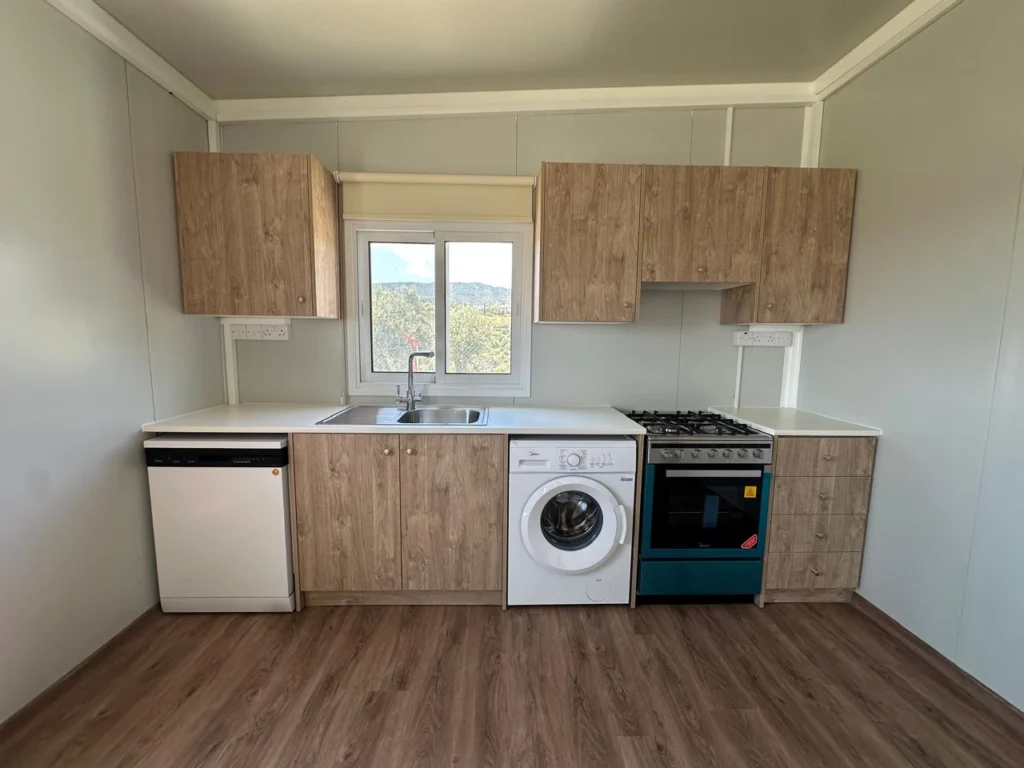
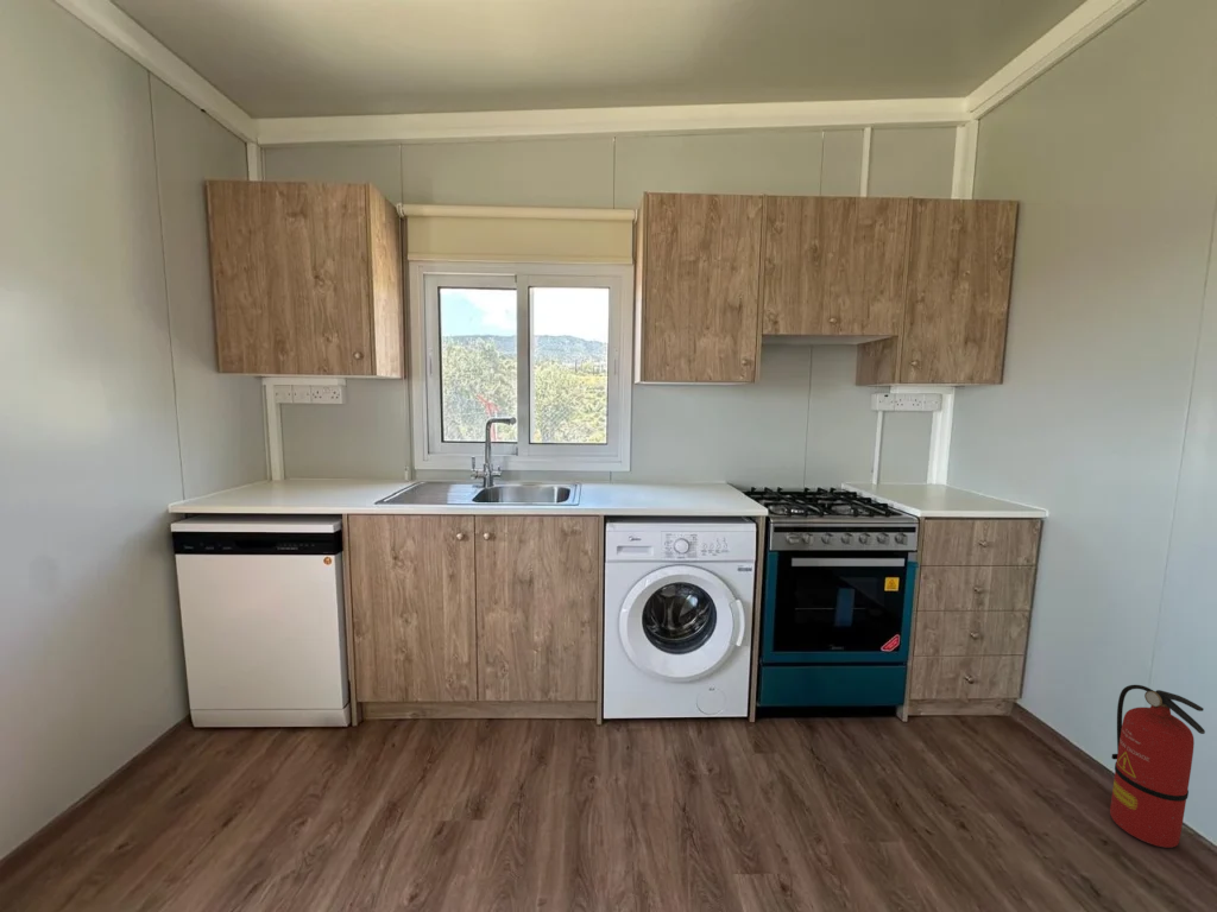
+ fire extinguisher [1109,684,1206,849]
